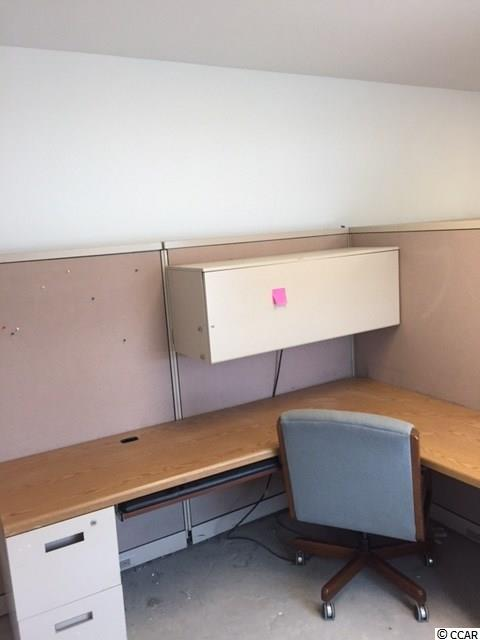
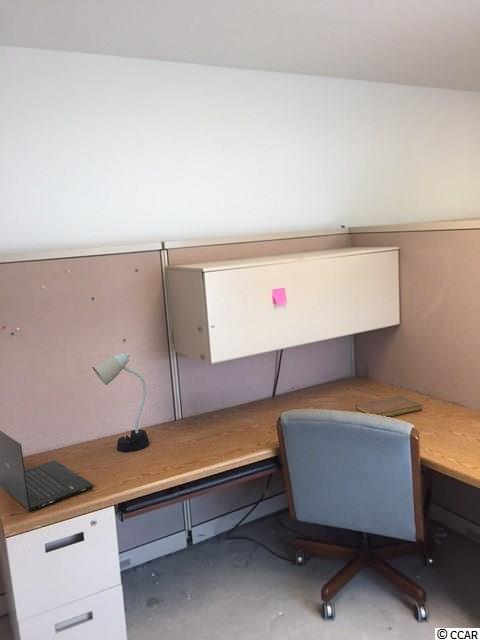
+ laptop [0,430,95,511]
+ notebook [355,395,423,418]
+ desk lamp [91,352,150,453]
